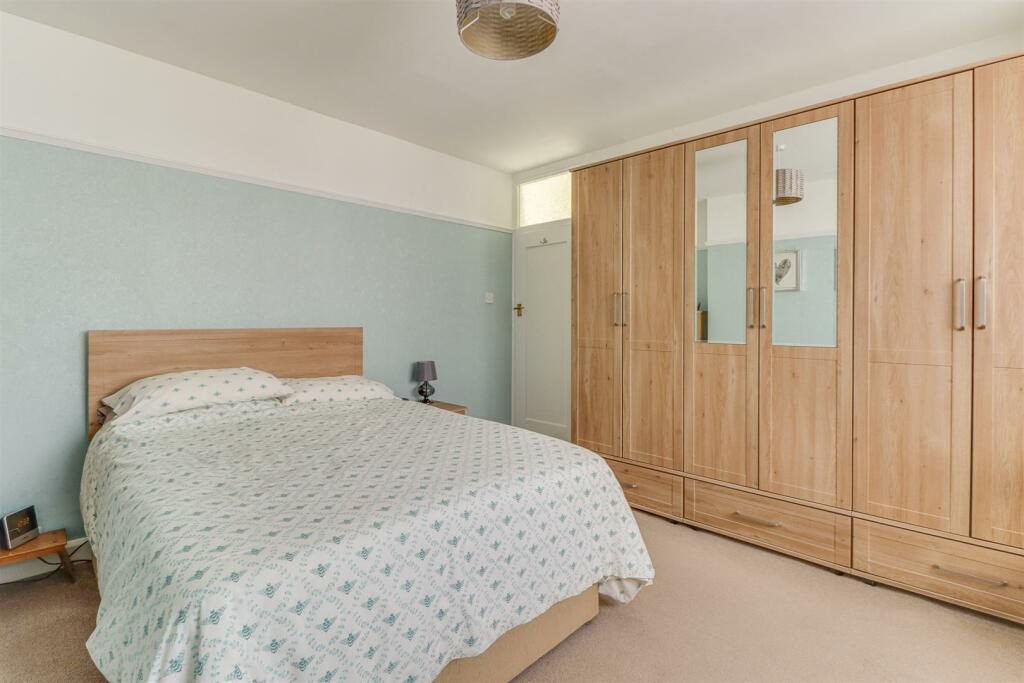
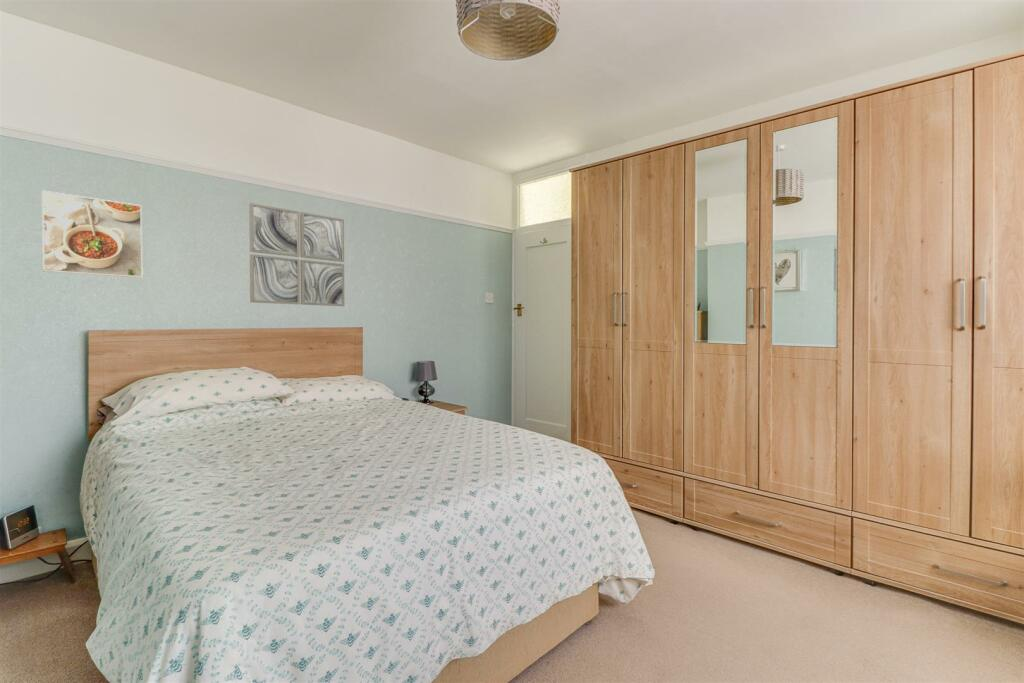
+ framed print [41,190,143,279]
+ wall art [248,202,345,307]
